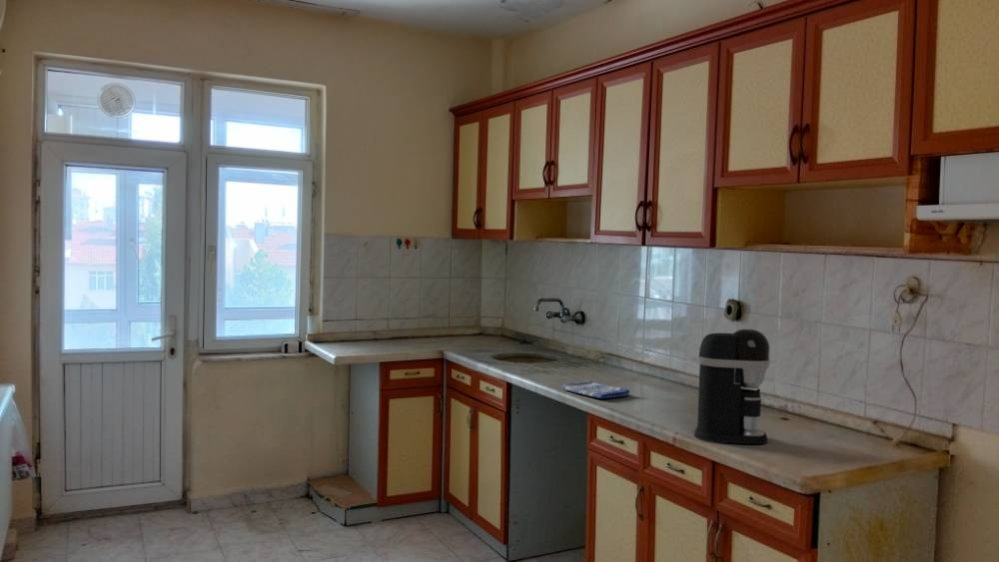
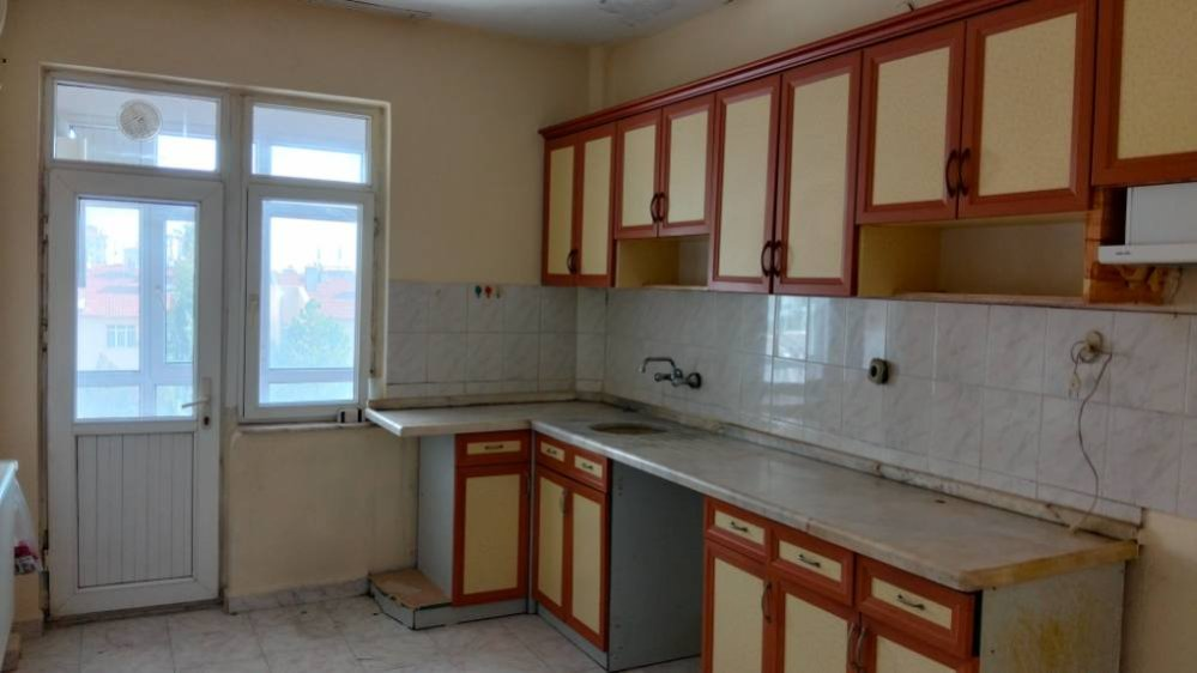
- dish towel [561,380,631,399]
- coffee maker [693,328,771,445]
